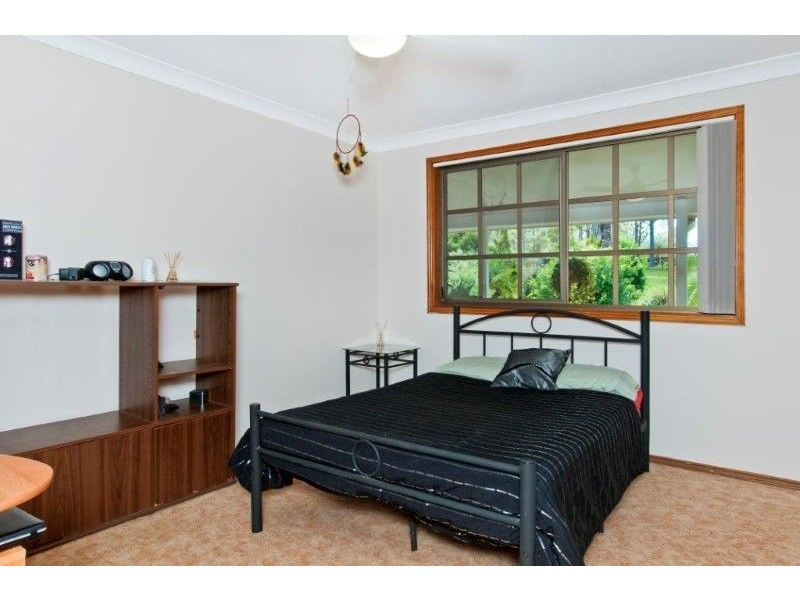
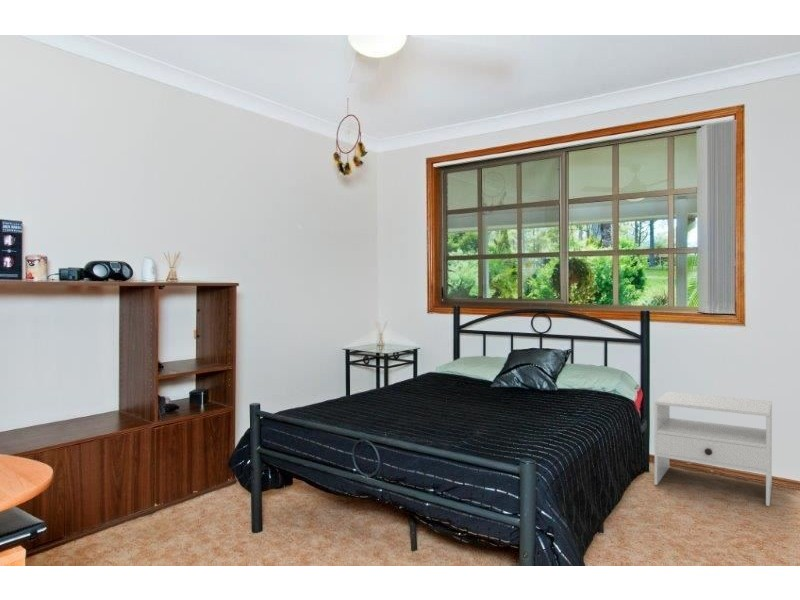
+ nightstand [653,391,773,507]
